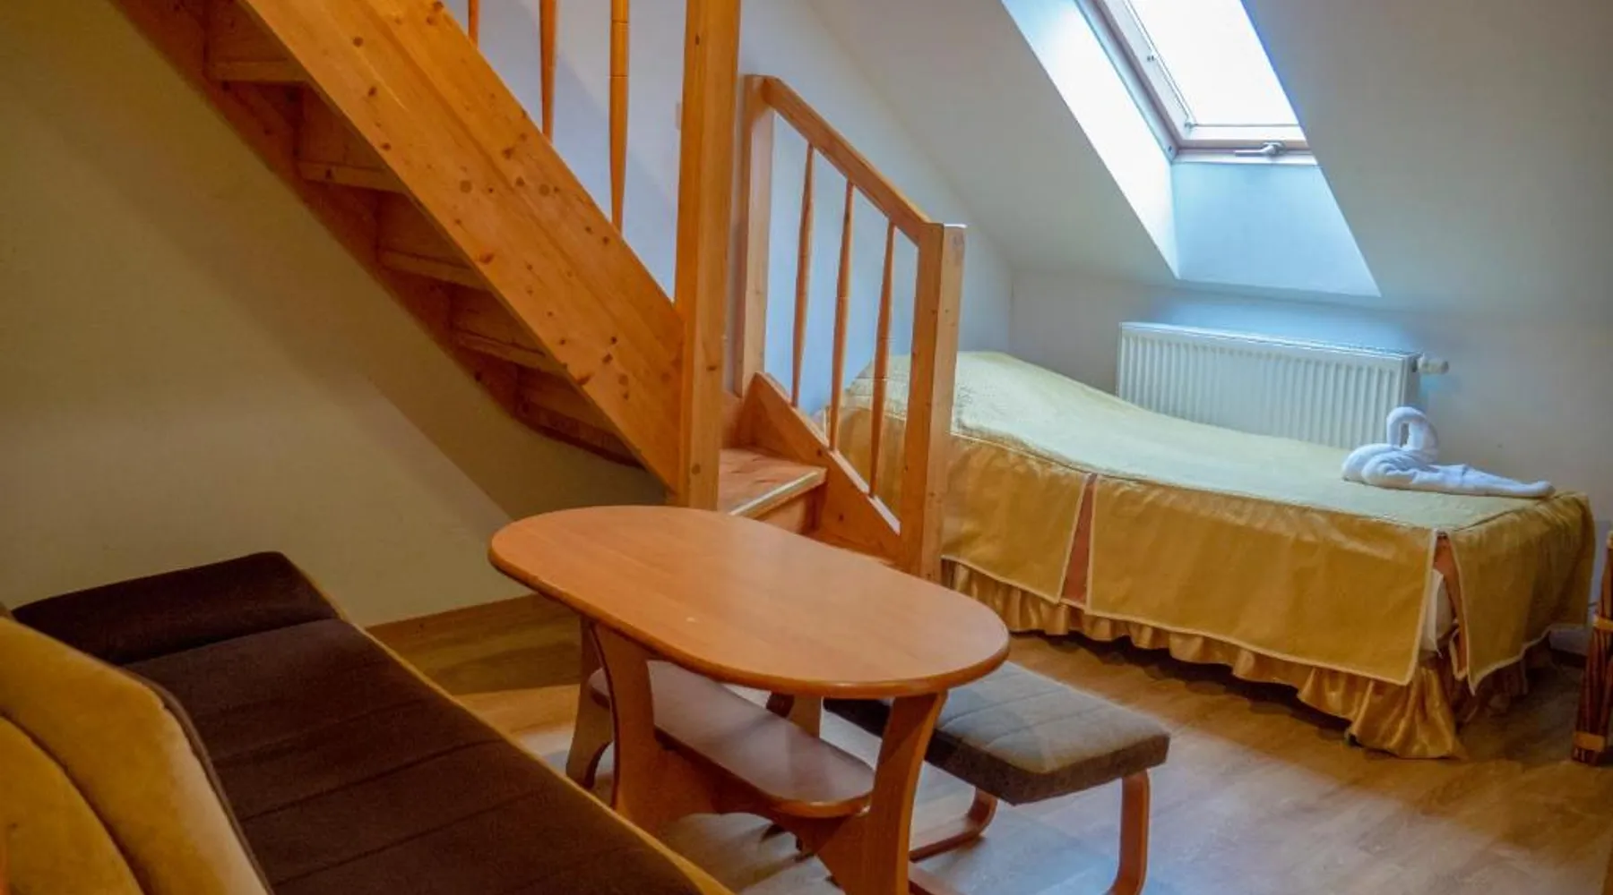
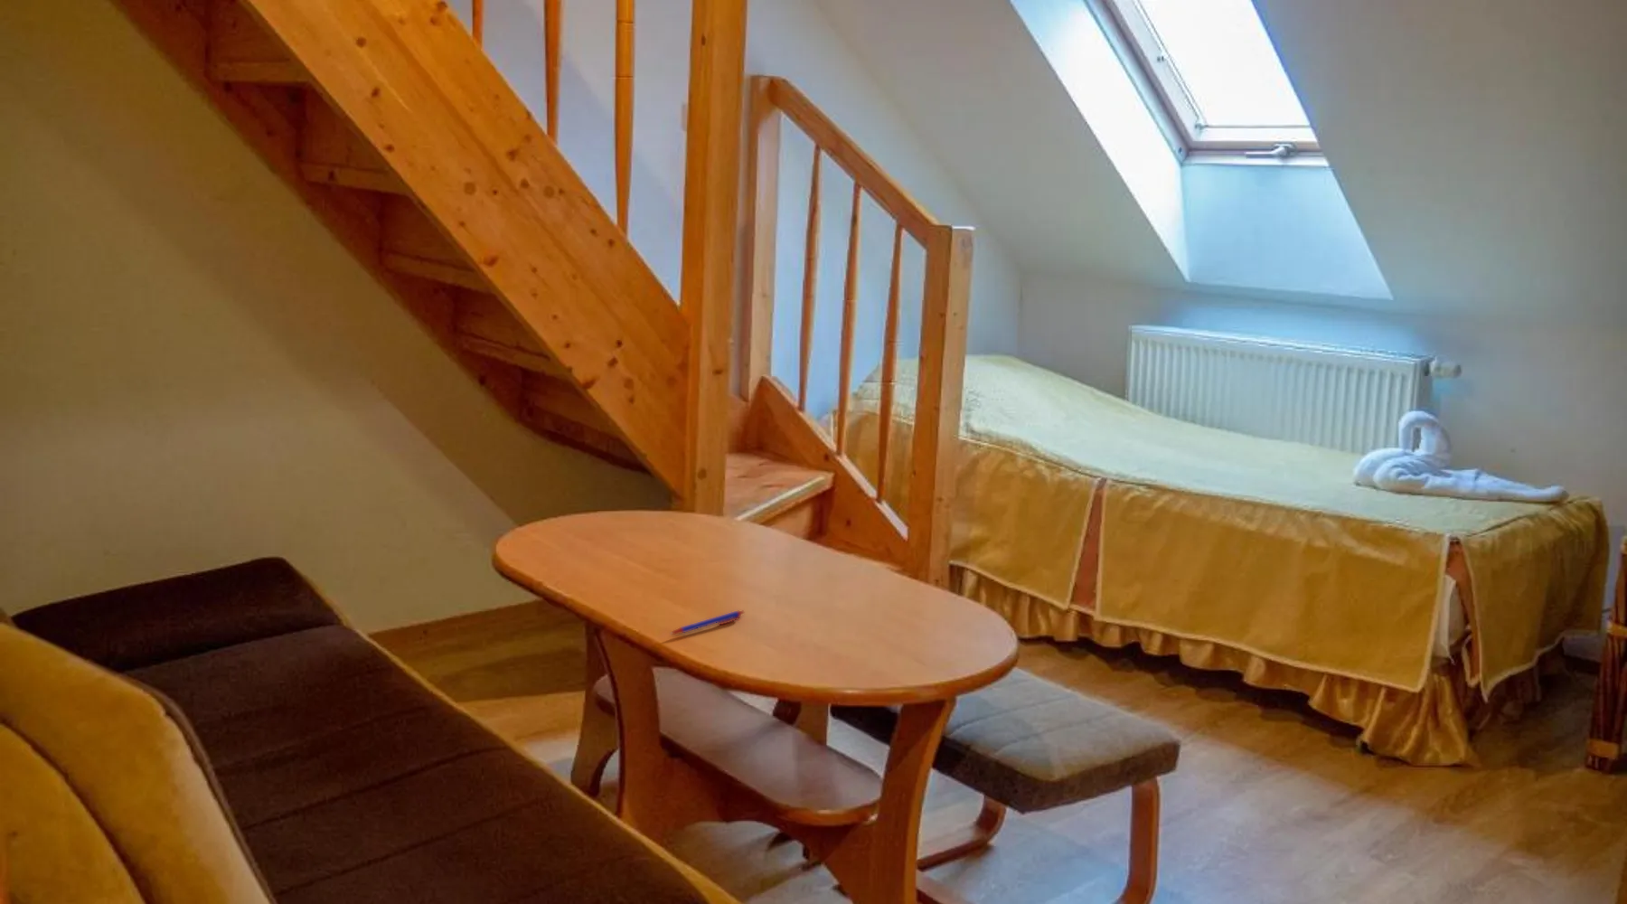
+ pen [669,609,745,635]
